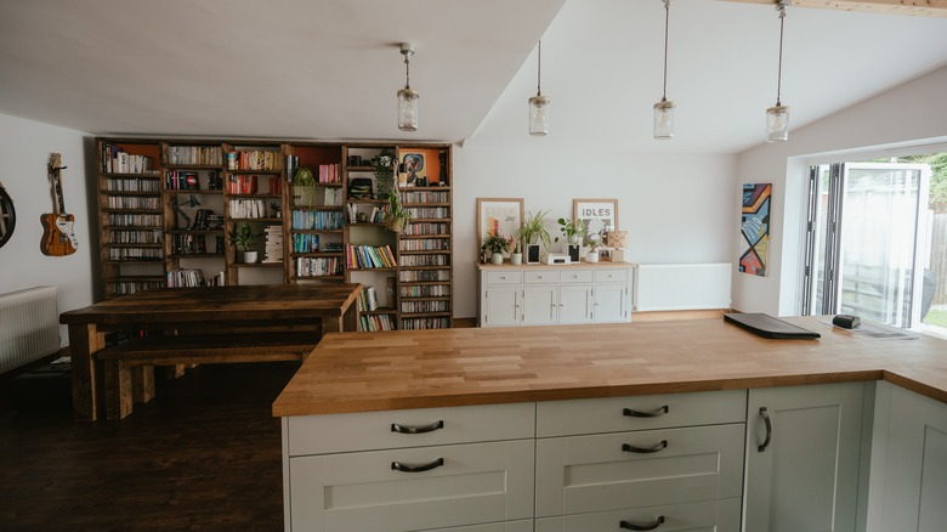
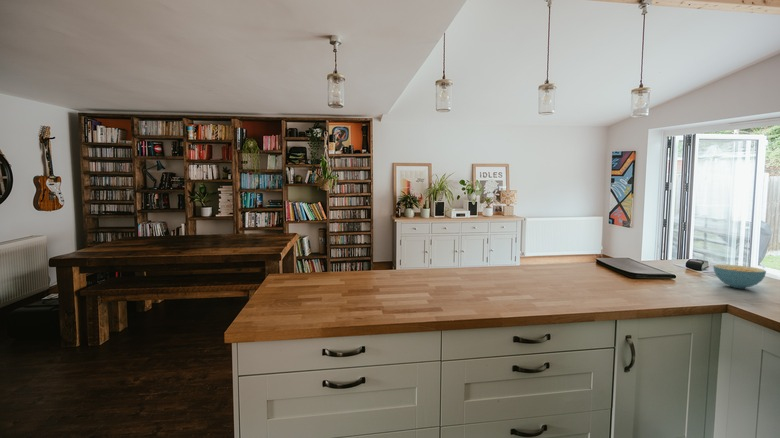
+ cereal bowl [712,264,767,289]
